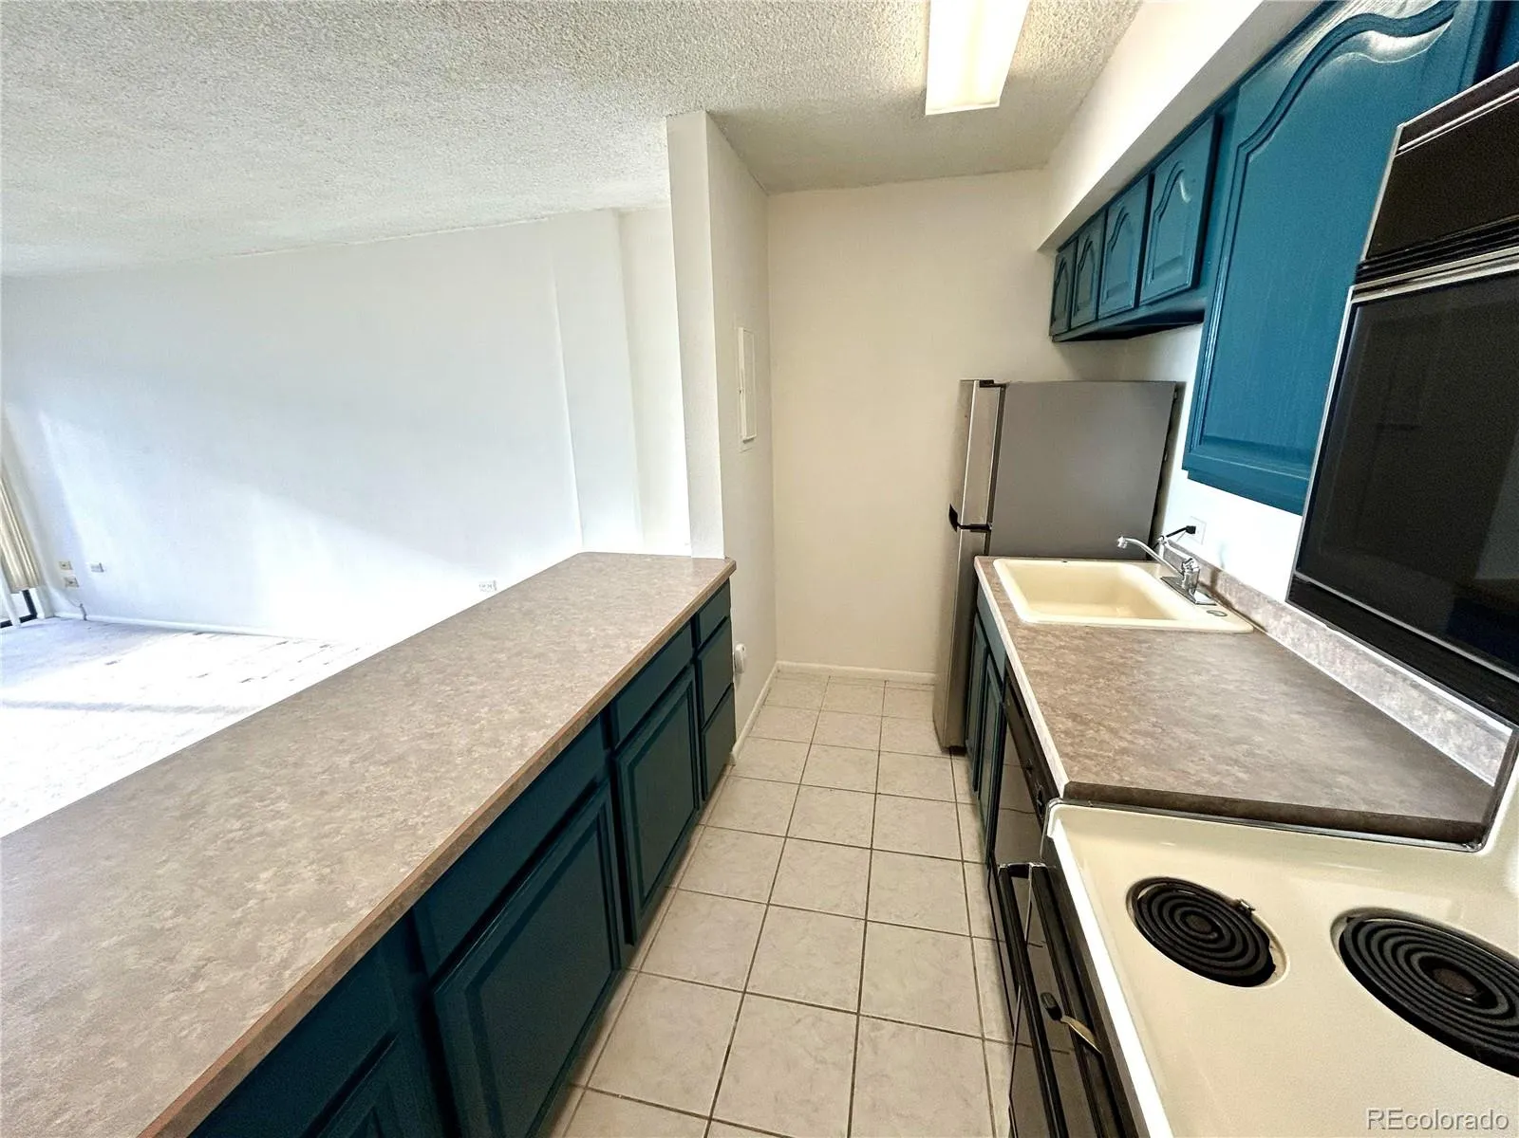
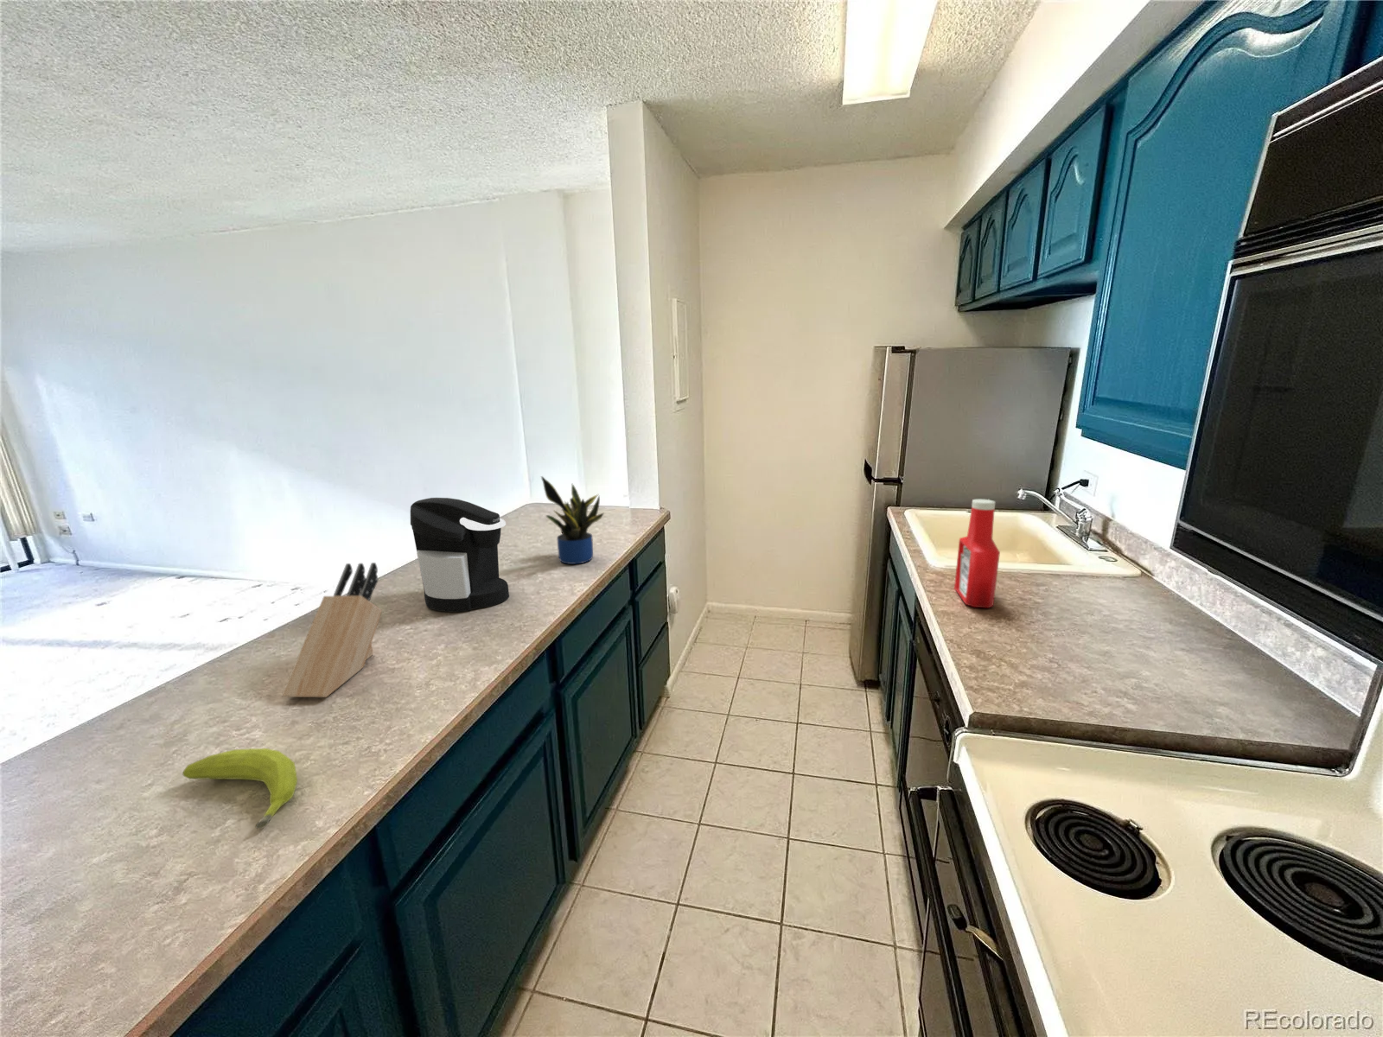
+ fruit [182,747,298,830]
+ potted plant [539,475,605,565]
+ knife block [281,562,383,698]
+ soap bottle [954,499,1001,609]
+ coffee maker [409,497,510,612]
